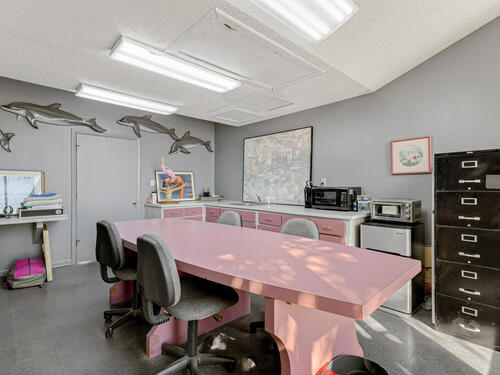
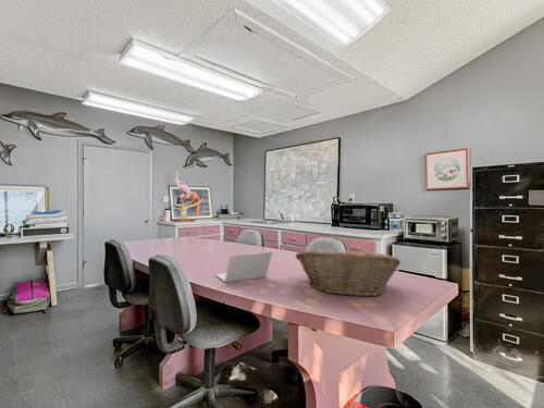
+ laptop [214,251,273,283]
+ fruit basket [295,249,401,297]
